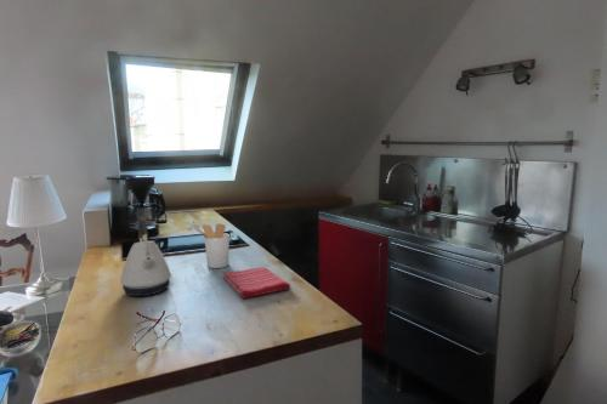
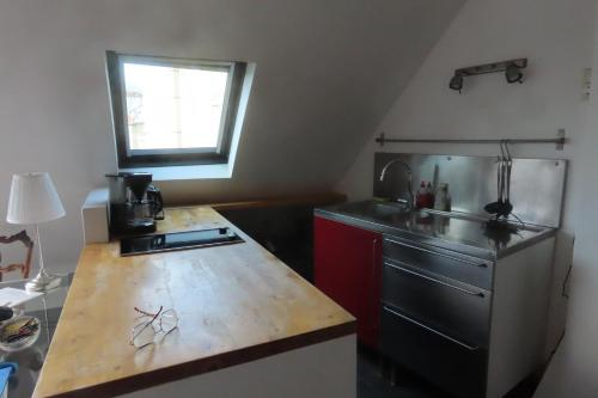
- dish towel [222,266,291,300]
- utensil holder [192,222,231,269]
- kettle [119,216,172,297]
